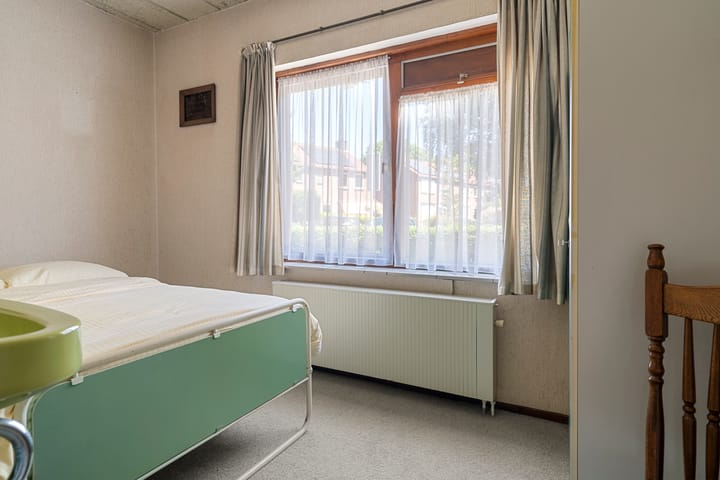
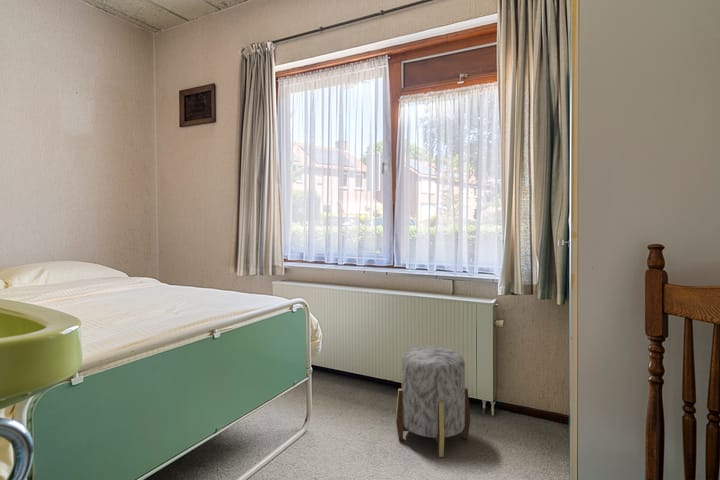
+ stool [395,345,471,458]
